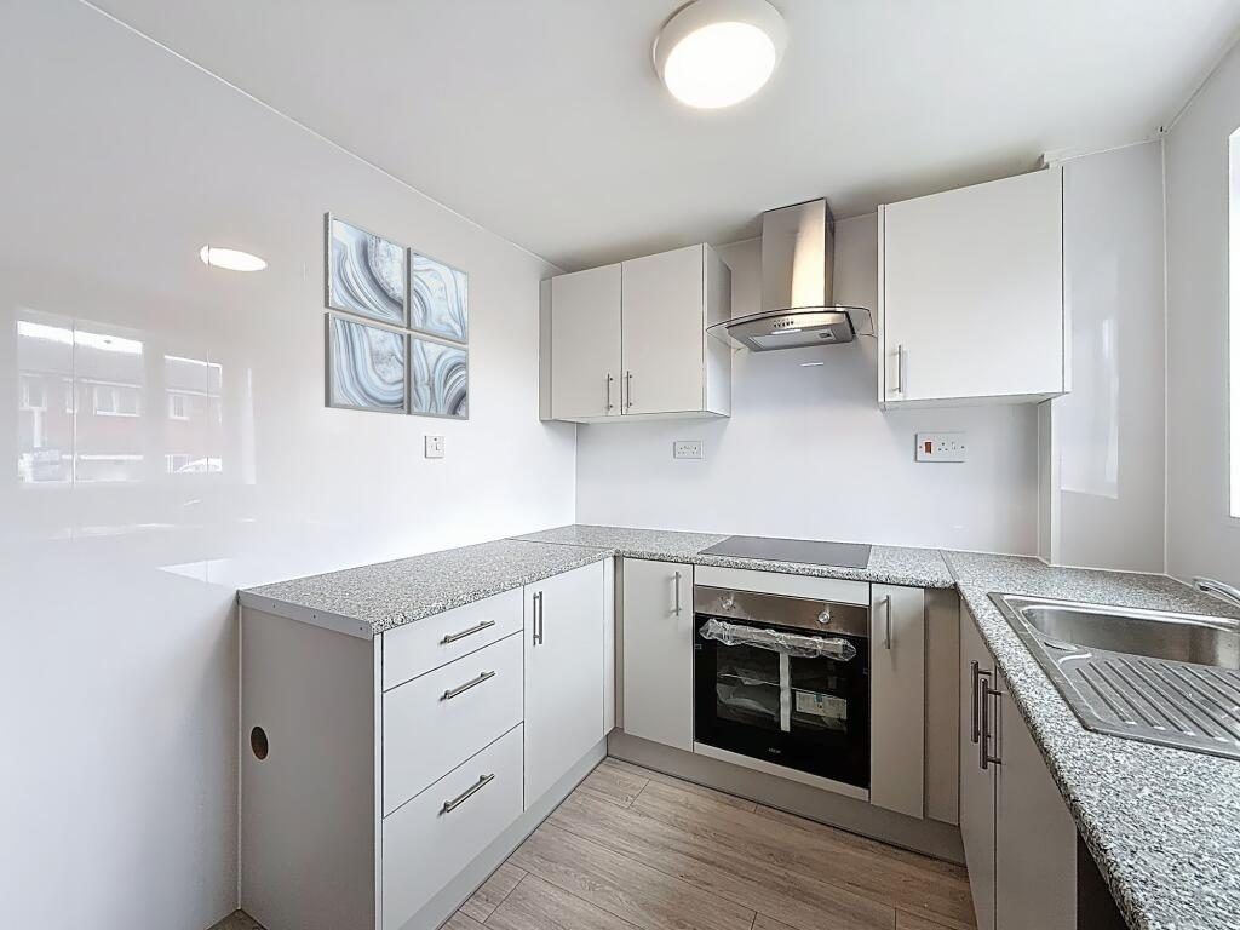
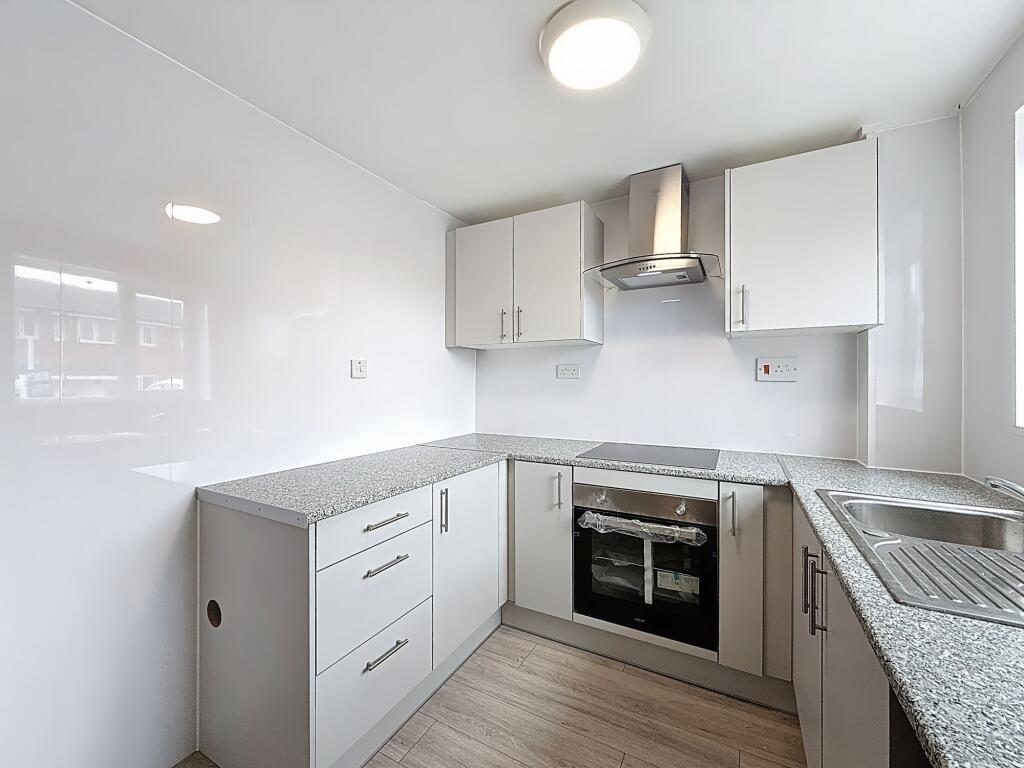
- wall art [322,211,470,421]
